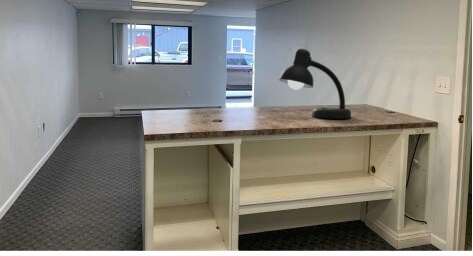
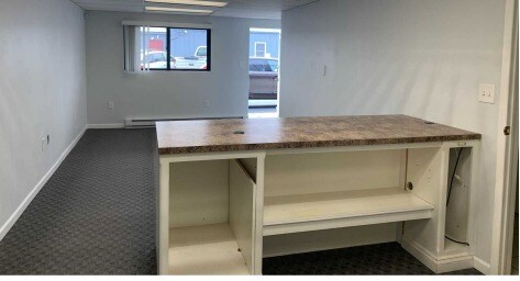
- desk lamp [278,48,352,119]
